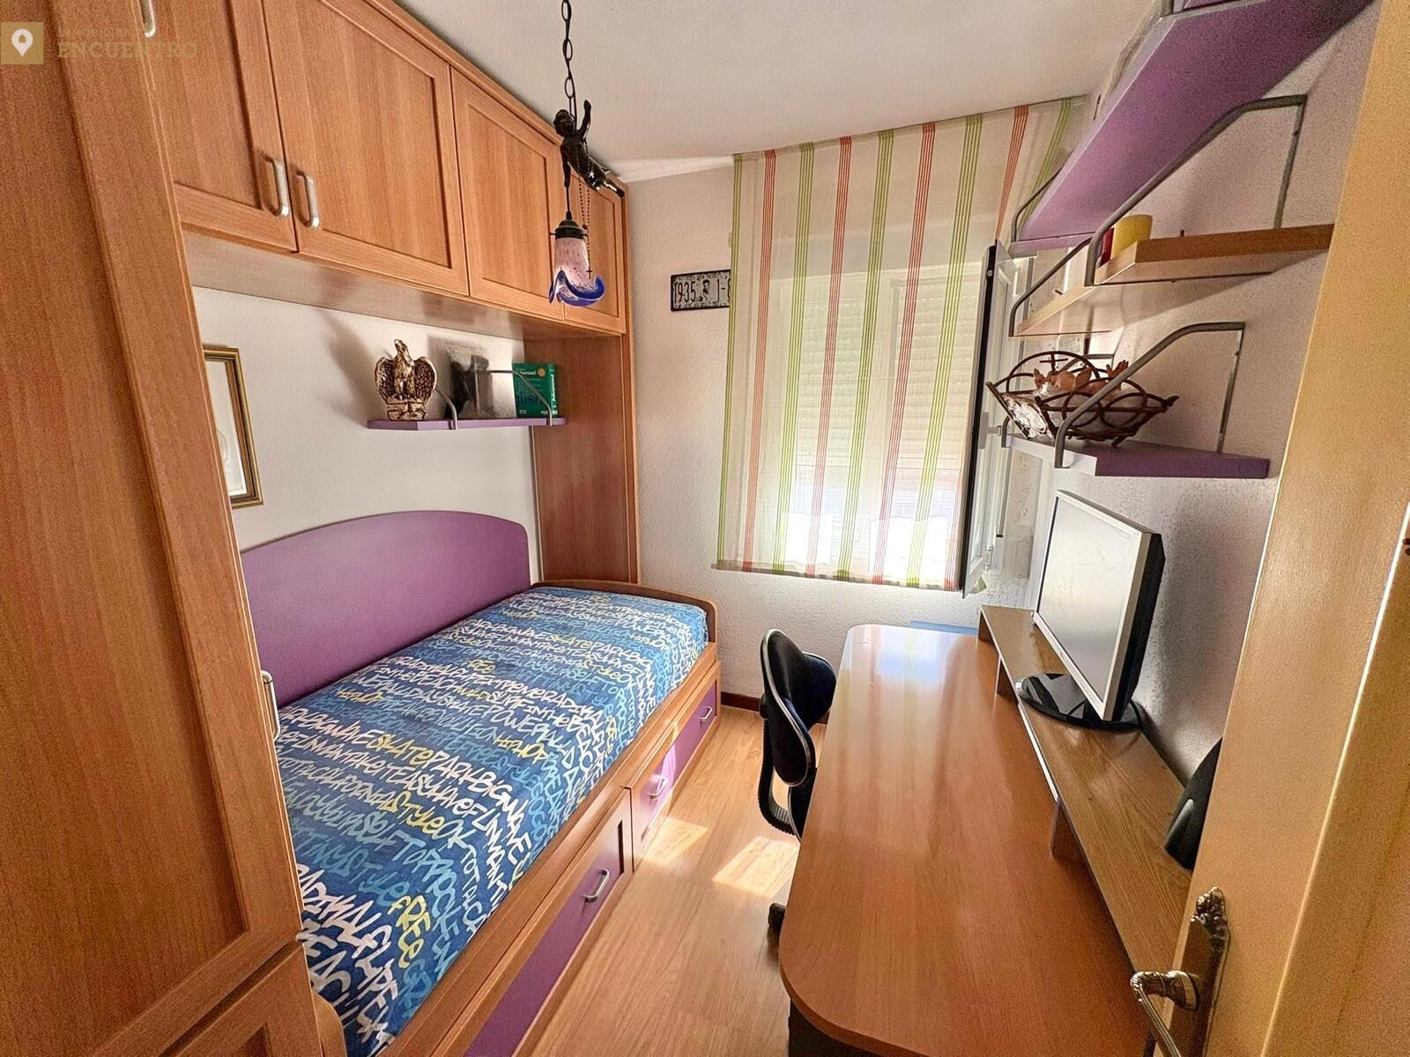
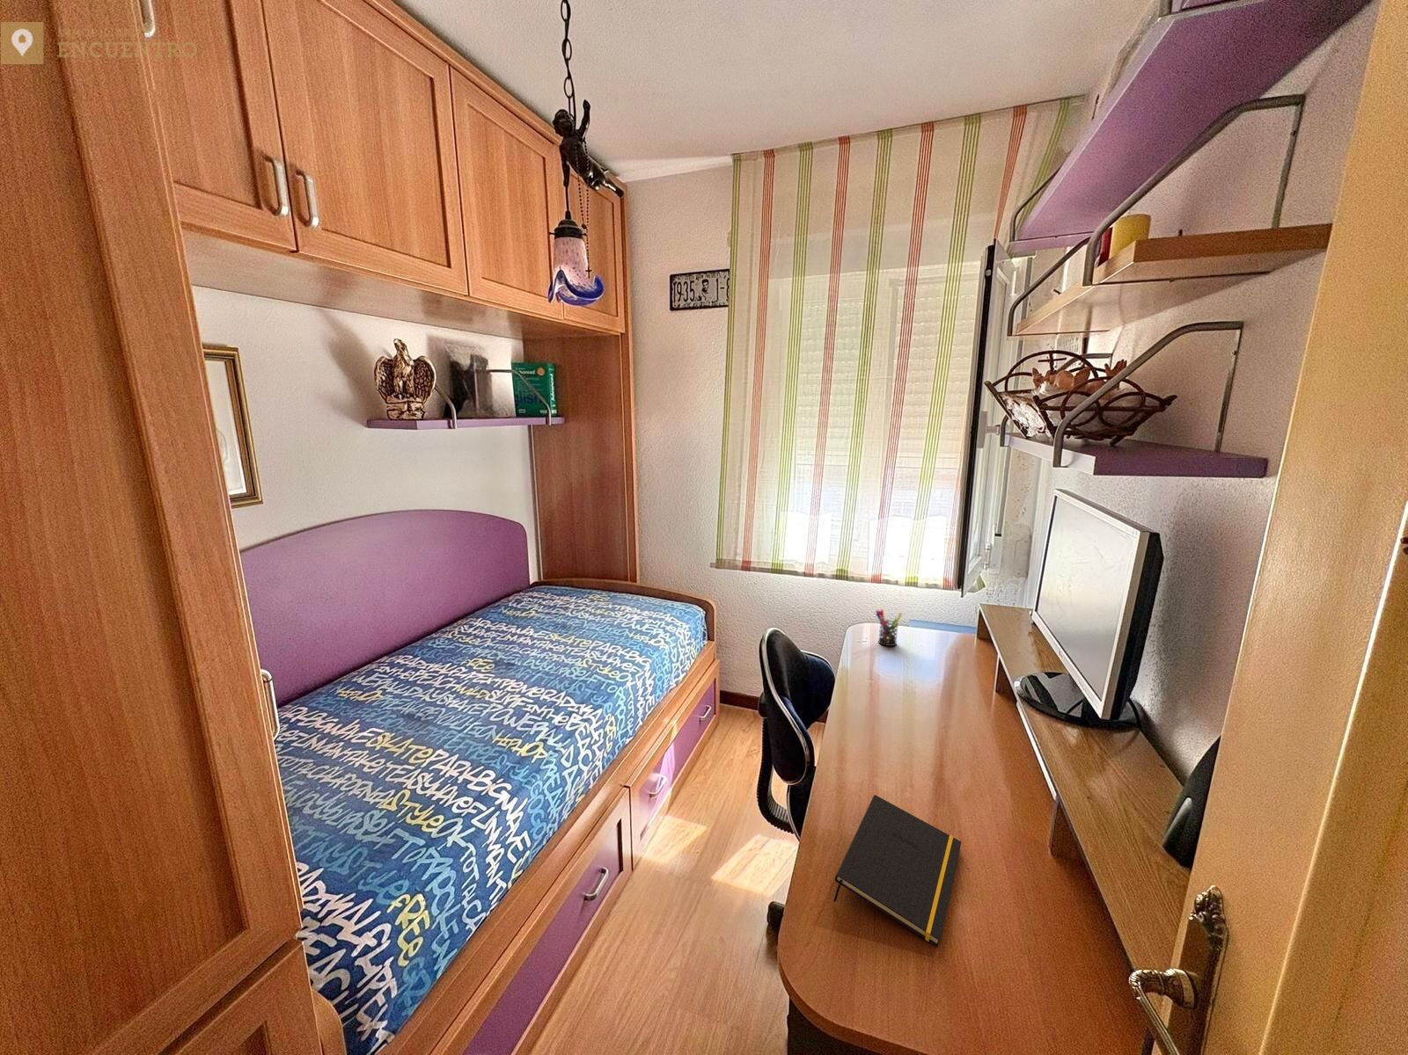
+ notepad [833,793,962,948]
+ pen holder [875,608,902,647]
